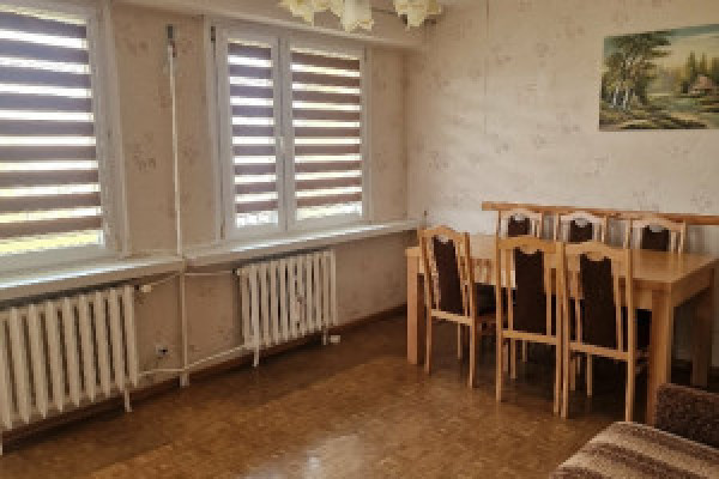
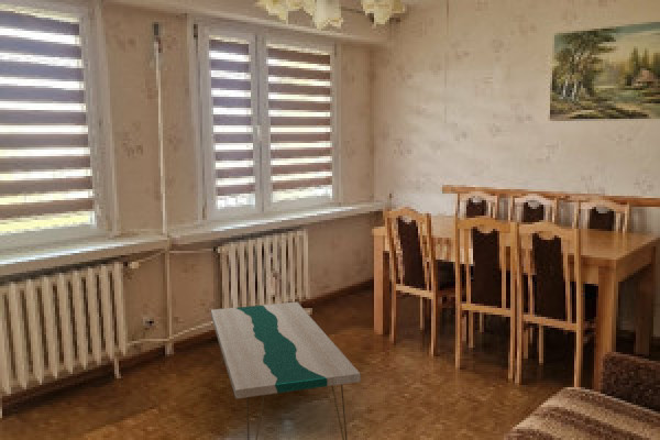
+ coffee table [210,301,362,440]
